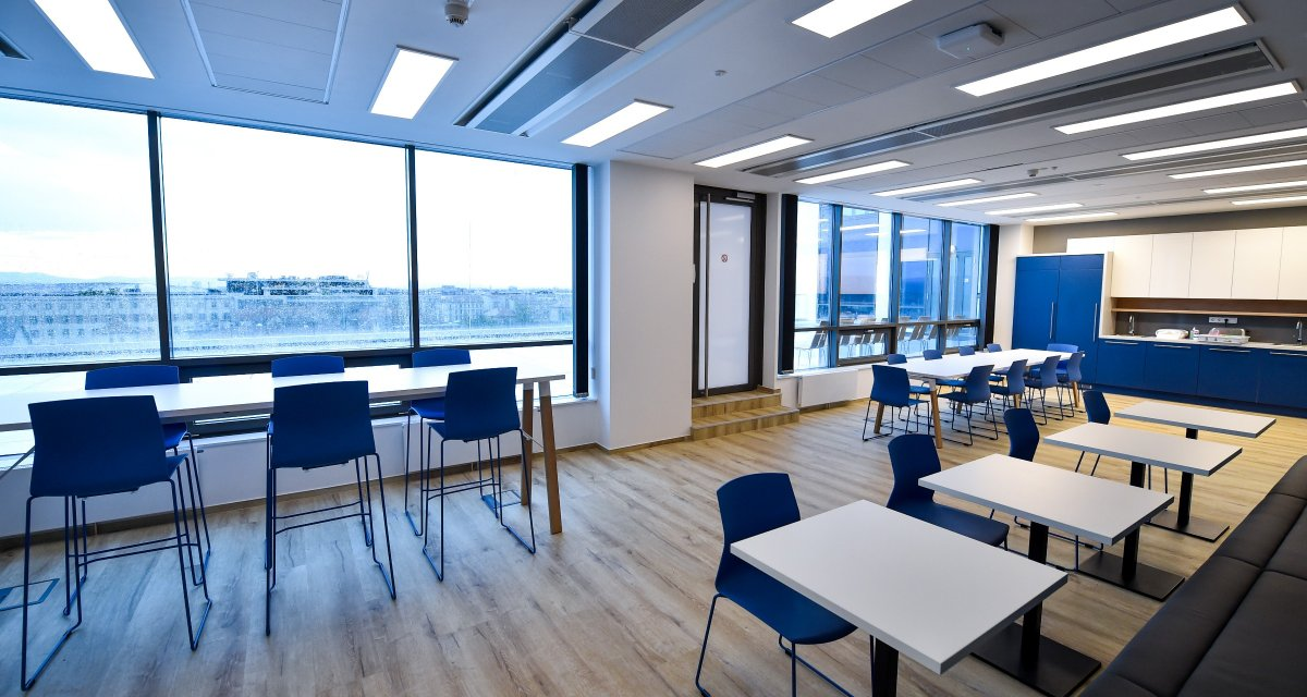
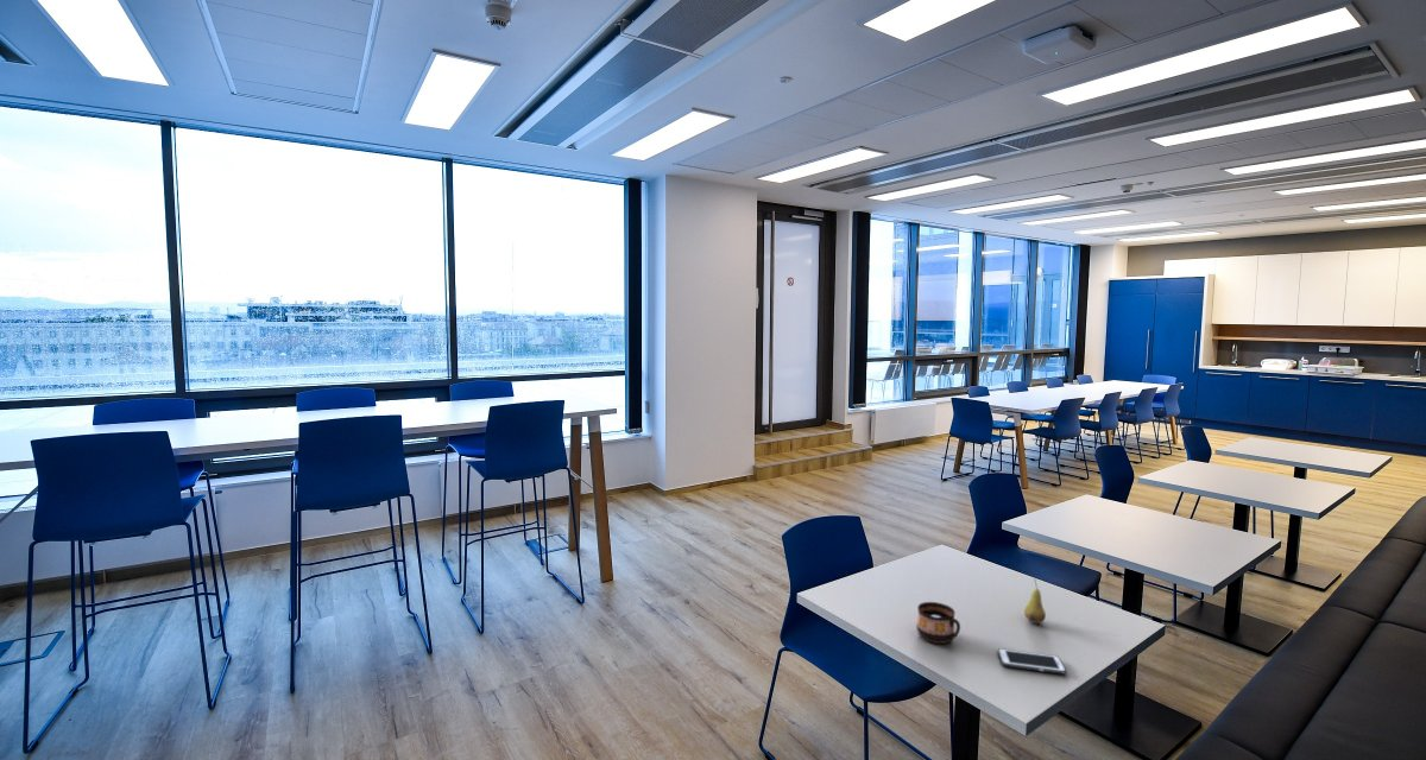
+ cell phone [997,647,1067,674]
+ cup [915,601,961,645]
+ fruit [1023,577,1047,625]
